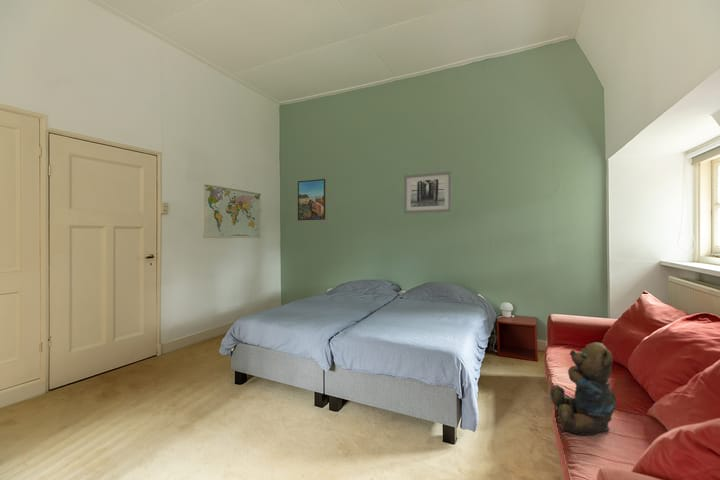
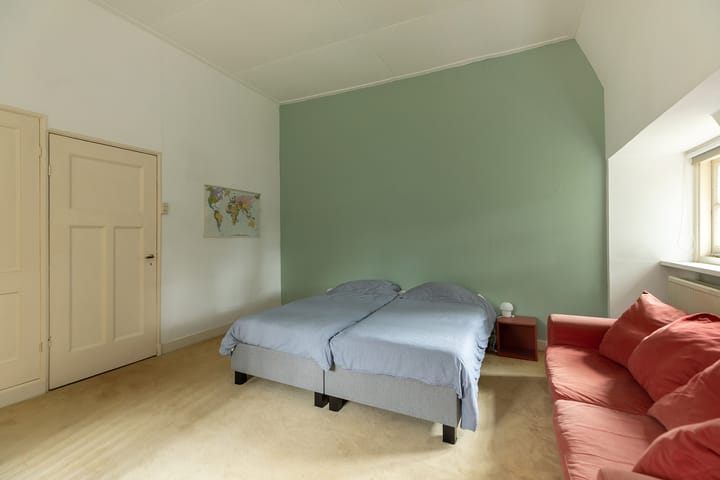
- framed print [297,178,326,221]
- wall art [403,170,453,215]
- teddy bear [549,341,617,436]
